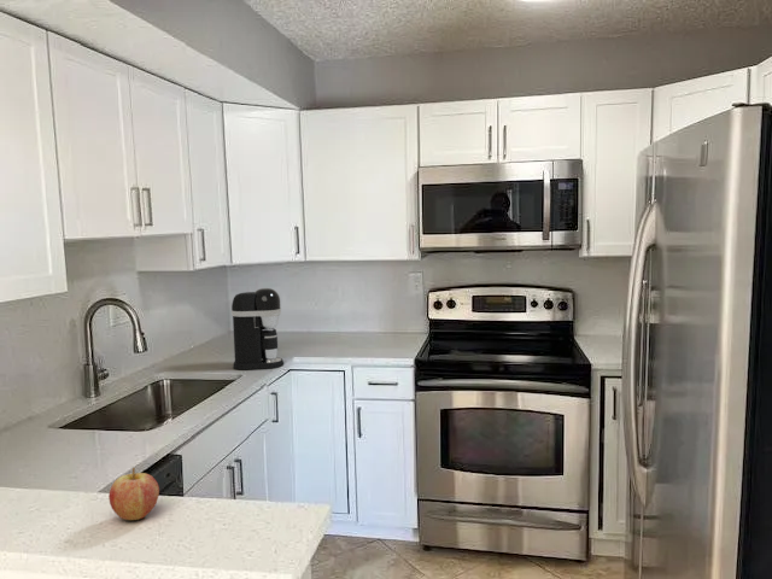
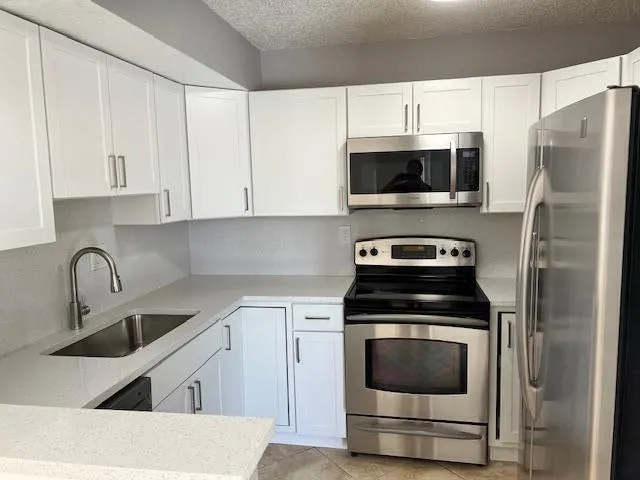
- coffee maker [230,287,285,370]
- fruit [107,467,160,521]
